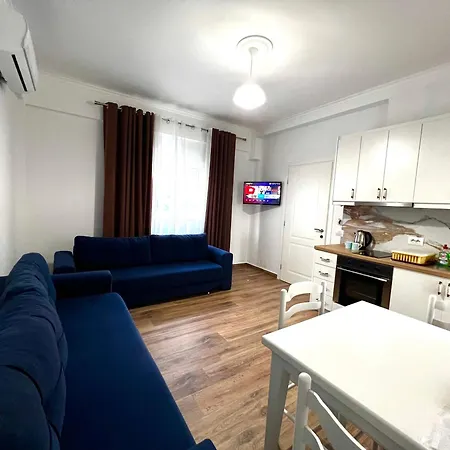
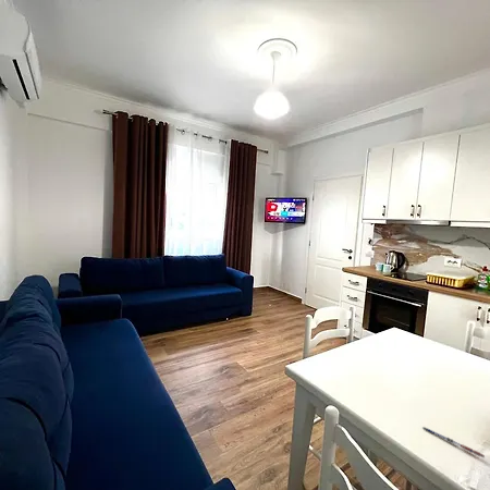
+ pen [422,426,486,460]
